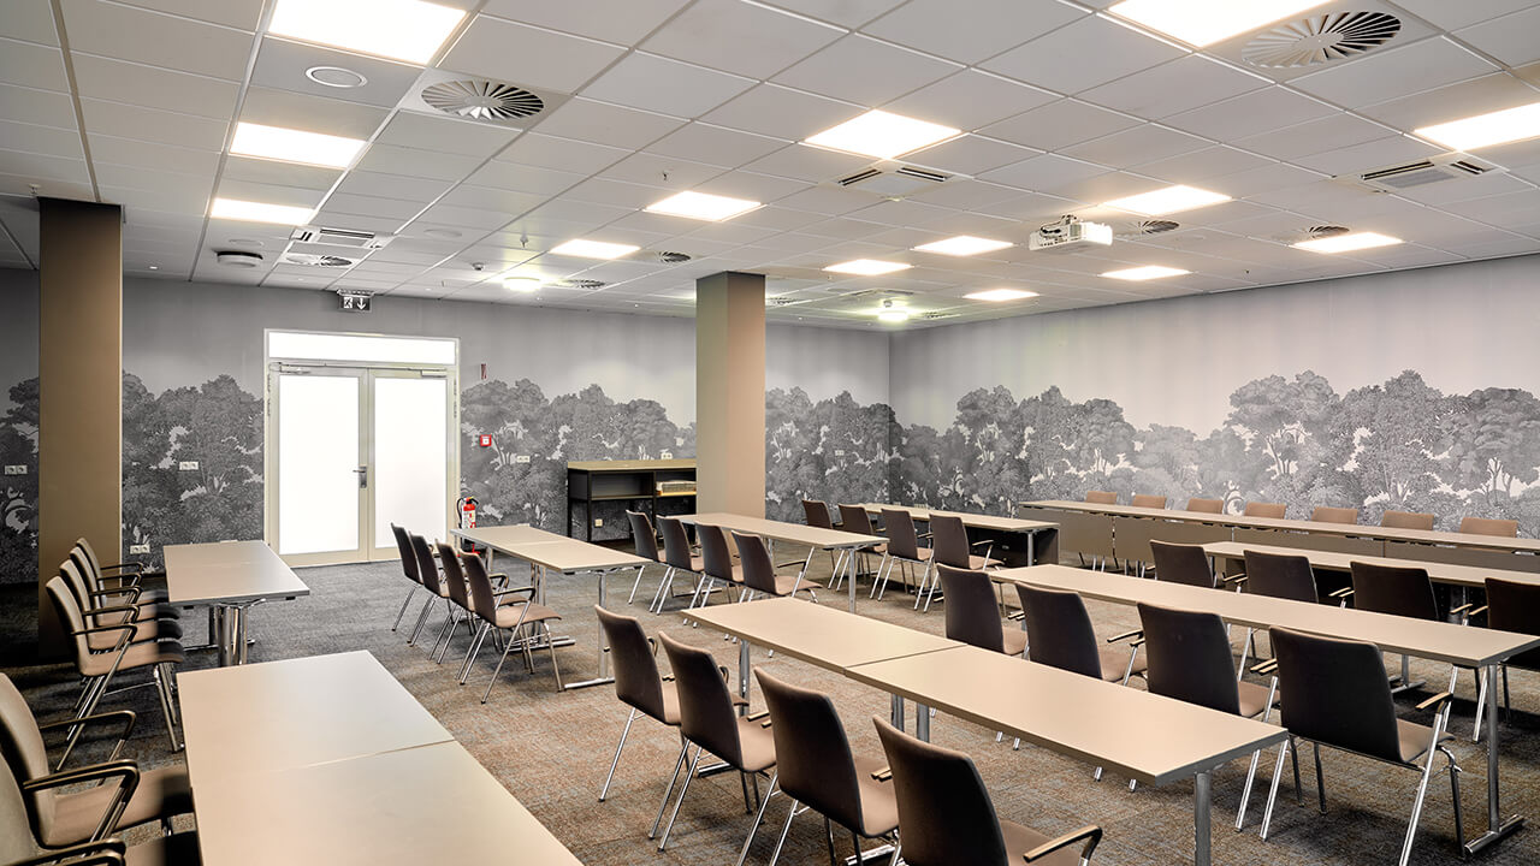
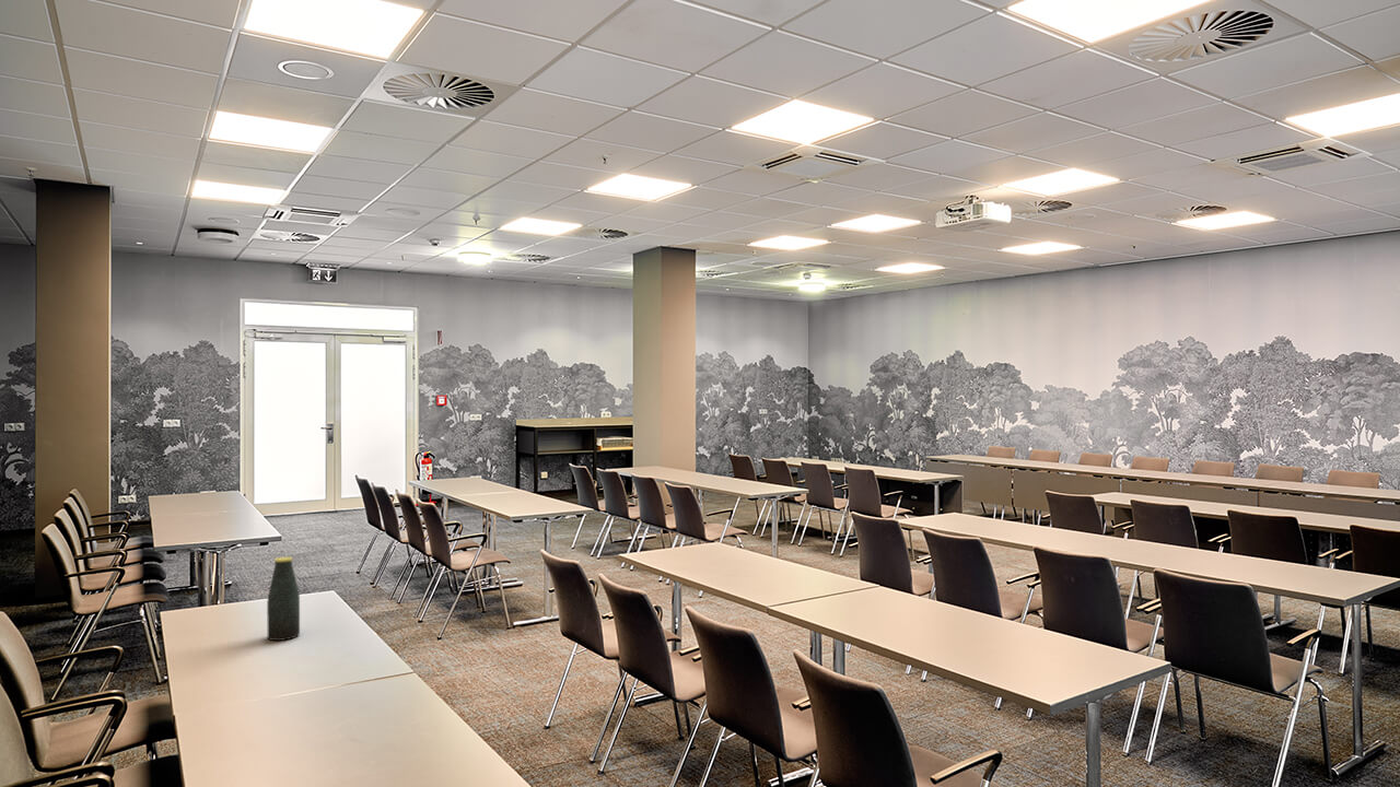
+ bottle [266,556,301,642]
